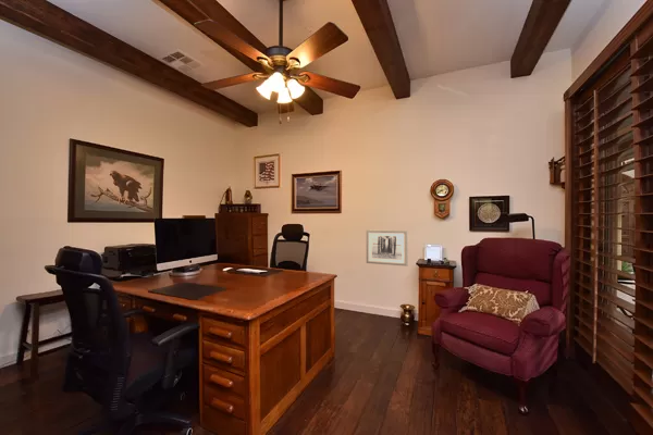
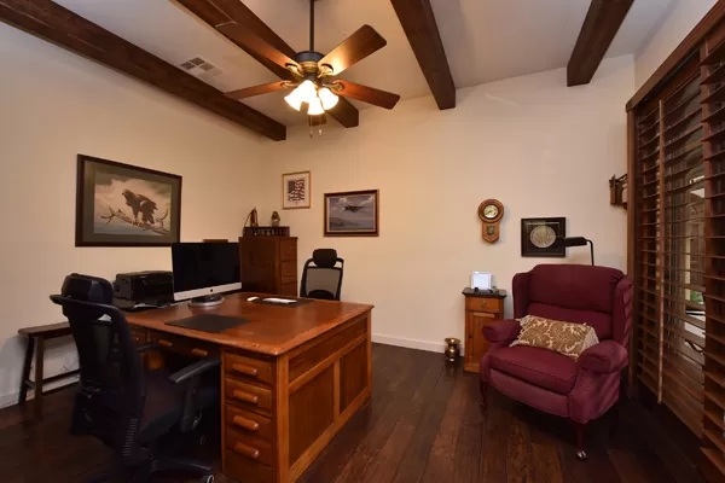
- wall art [366,228,409,268]
